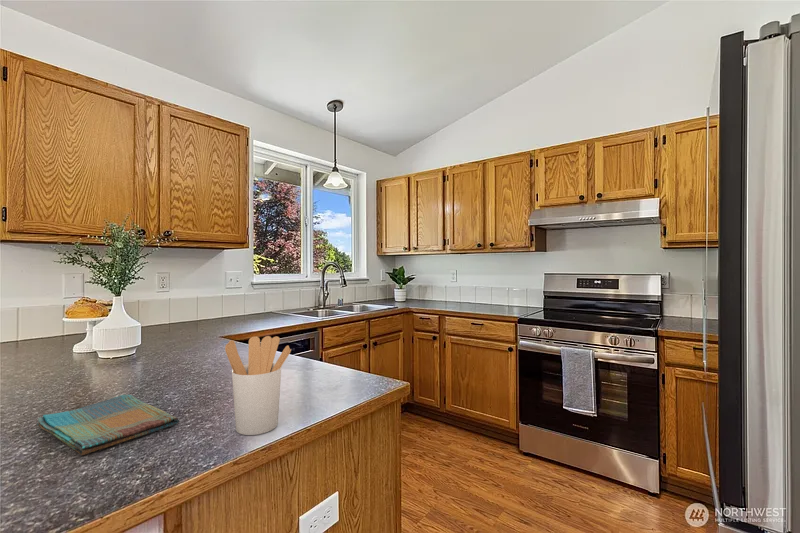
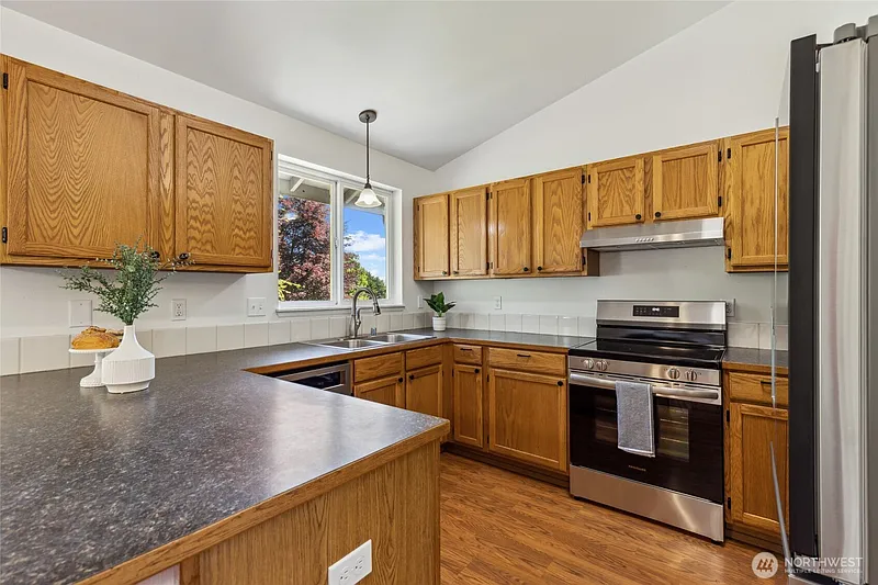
- utensil holder [224,335,292,436]
- dish towel [36,394,180,456]
